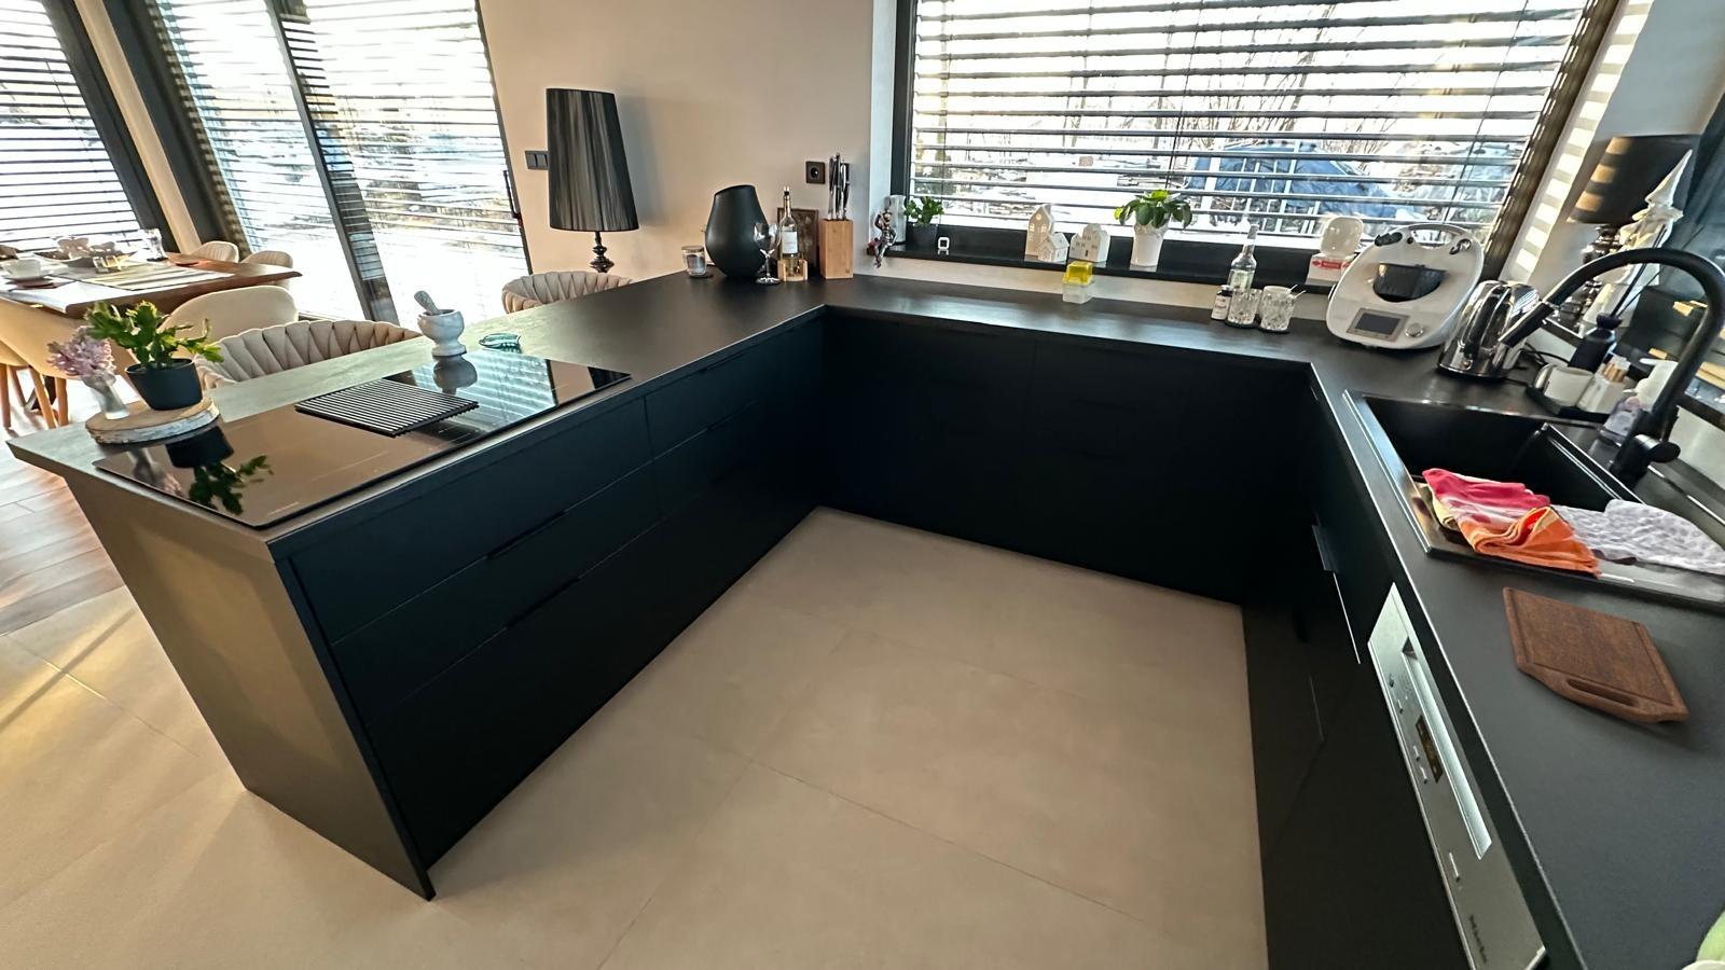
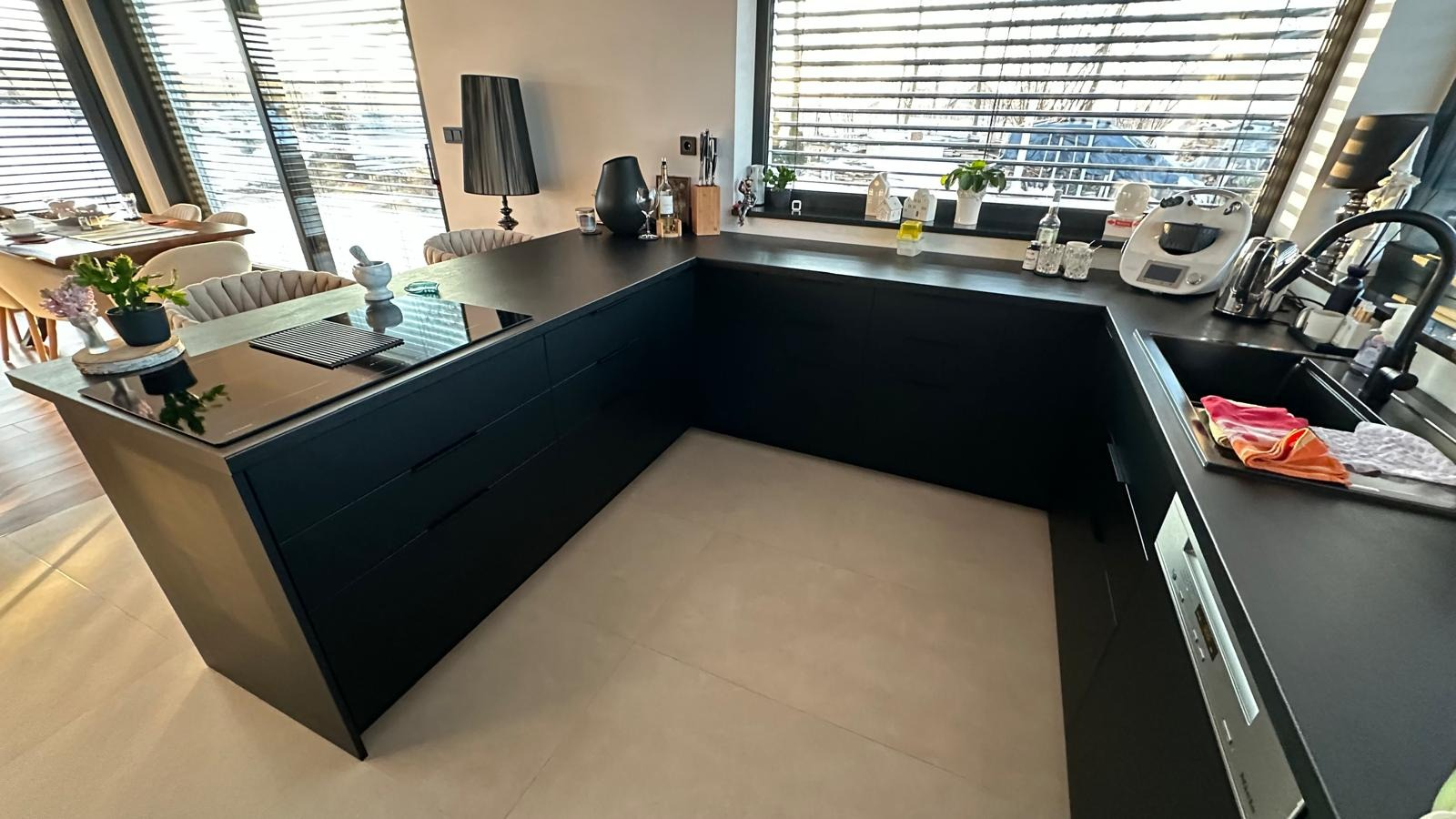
- cutting board [1502,586,1691,725]
